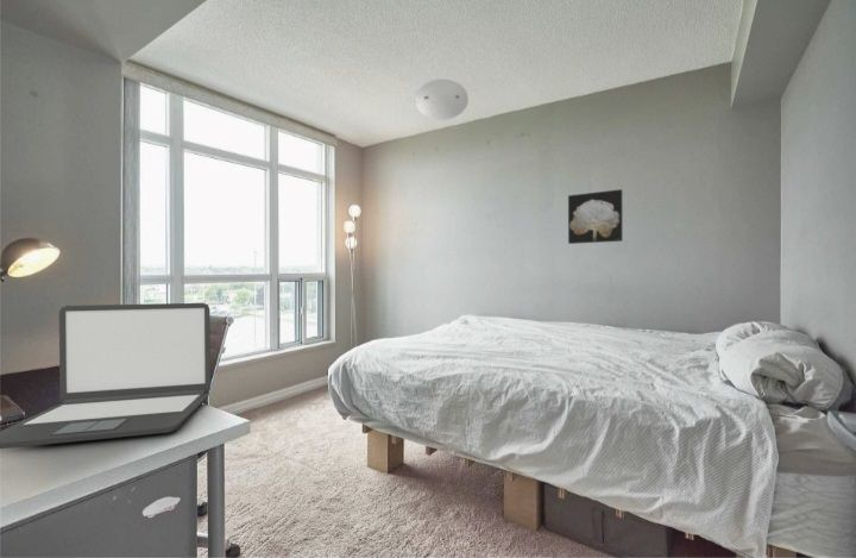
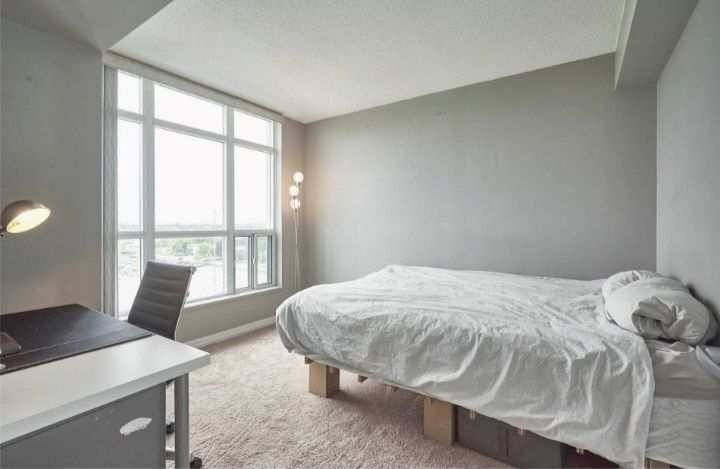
- wall art [567,188,623,245]
- laptop [0,302,212,450]
- ceiling light [414,77,470,121]
